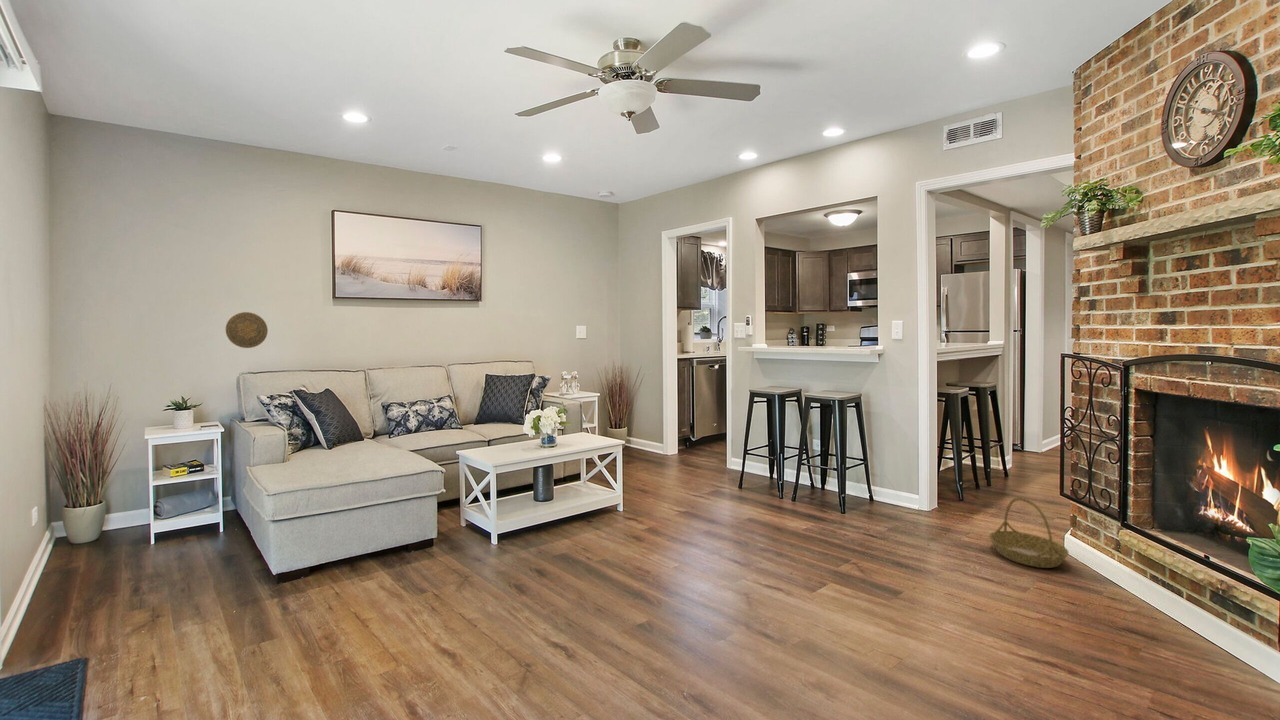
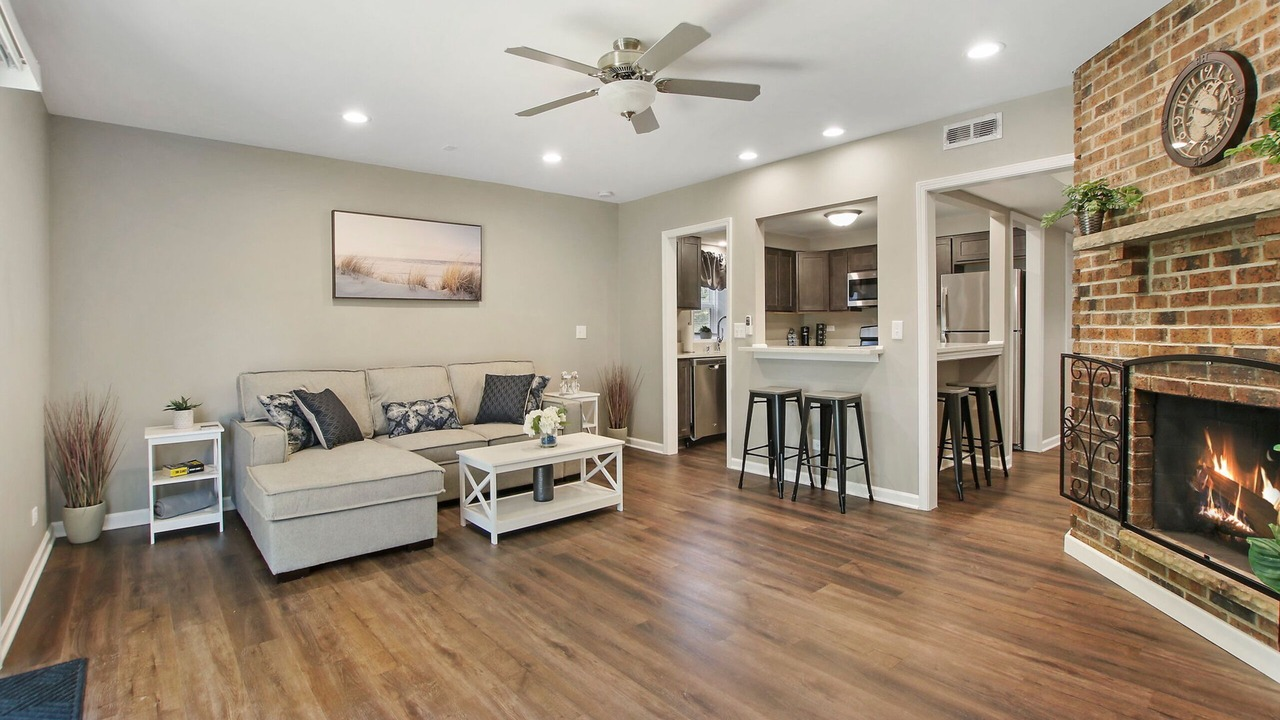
- decorative plate [225,311,269,349]
- basket [988,496,1070,569]
